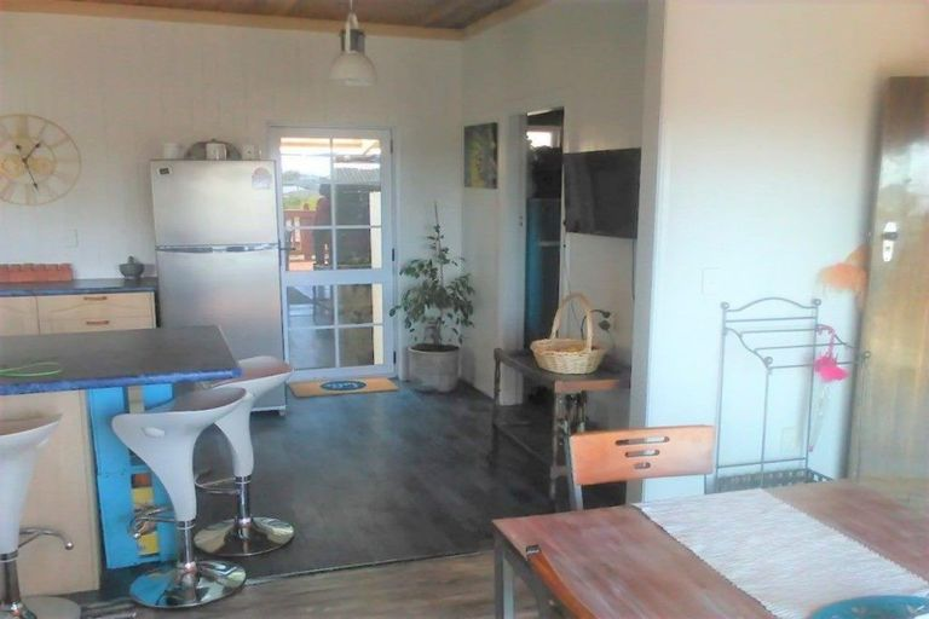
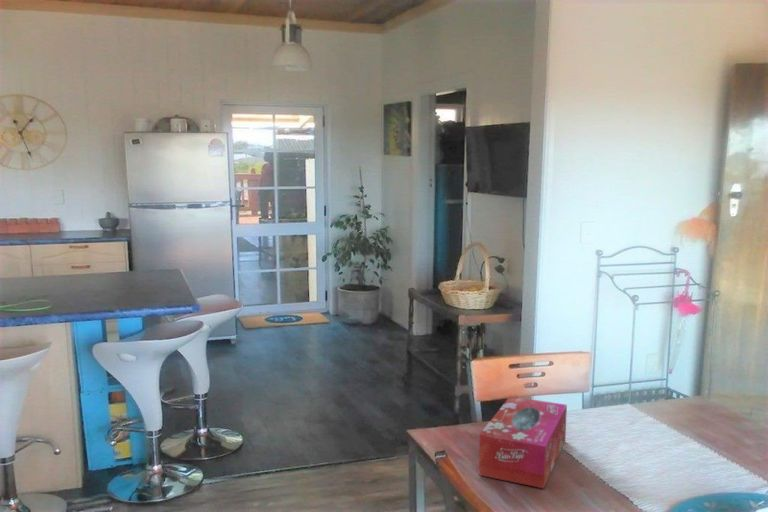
+ tissue box [477,395,568,489]
